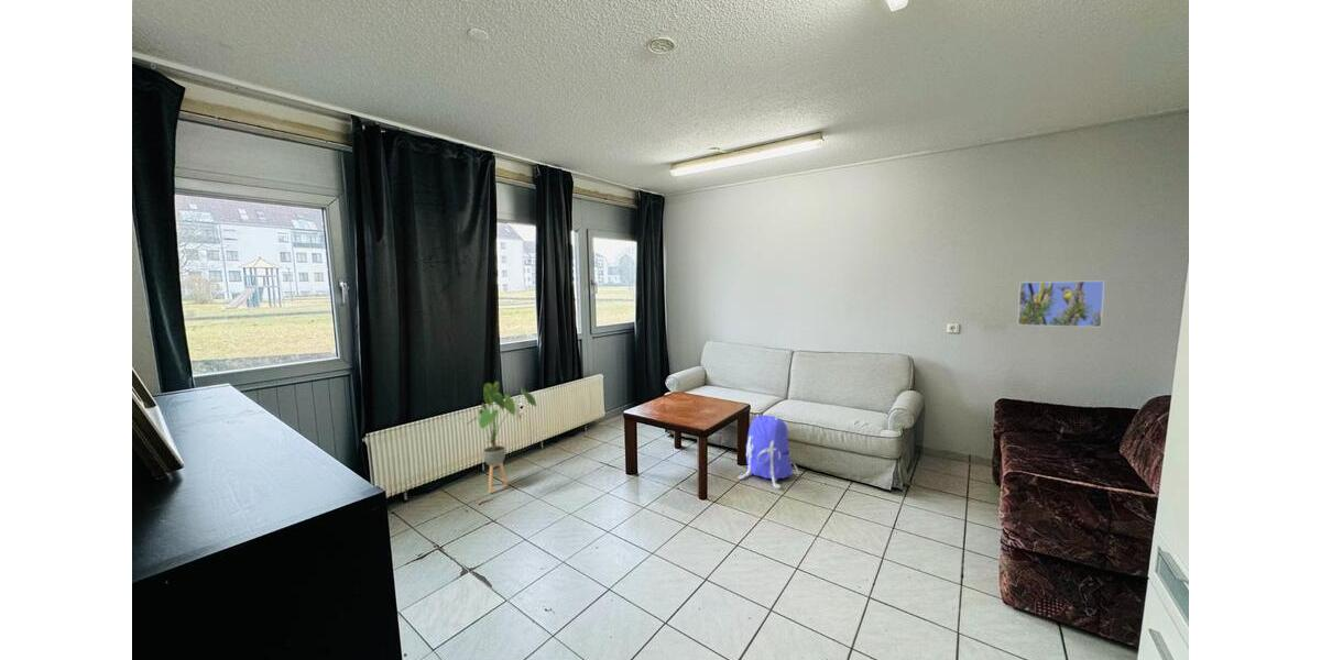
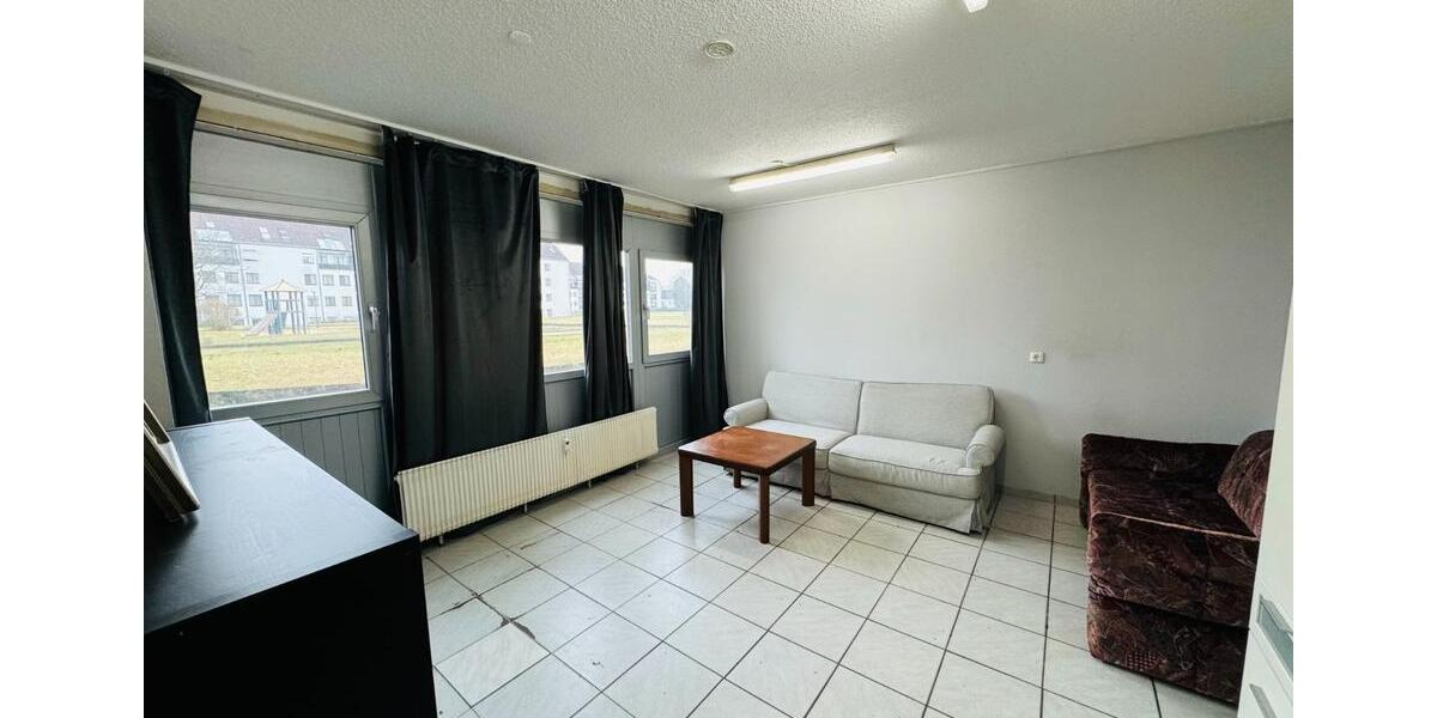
- backpack [738,414,801,490]
- house plant [466,381,538,494]
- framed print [1016,279,1105,328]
